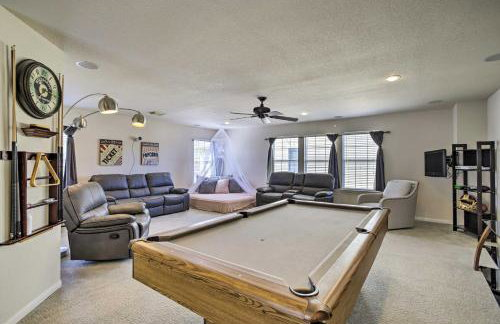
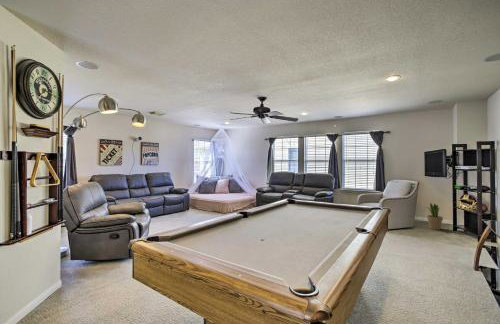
+ potted plant [424,202,444,231]
